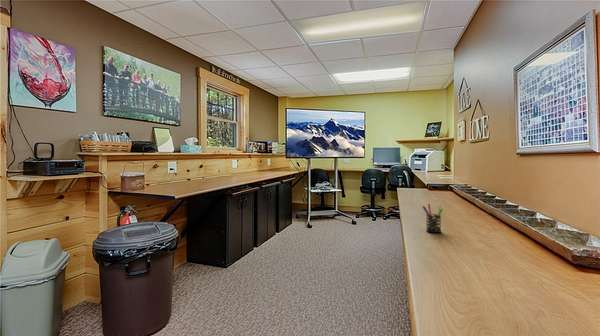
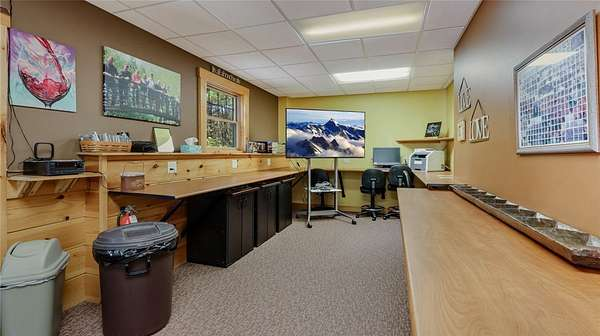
- pen holder [421,203,444,234]
